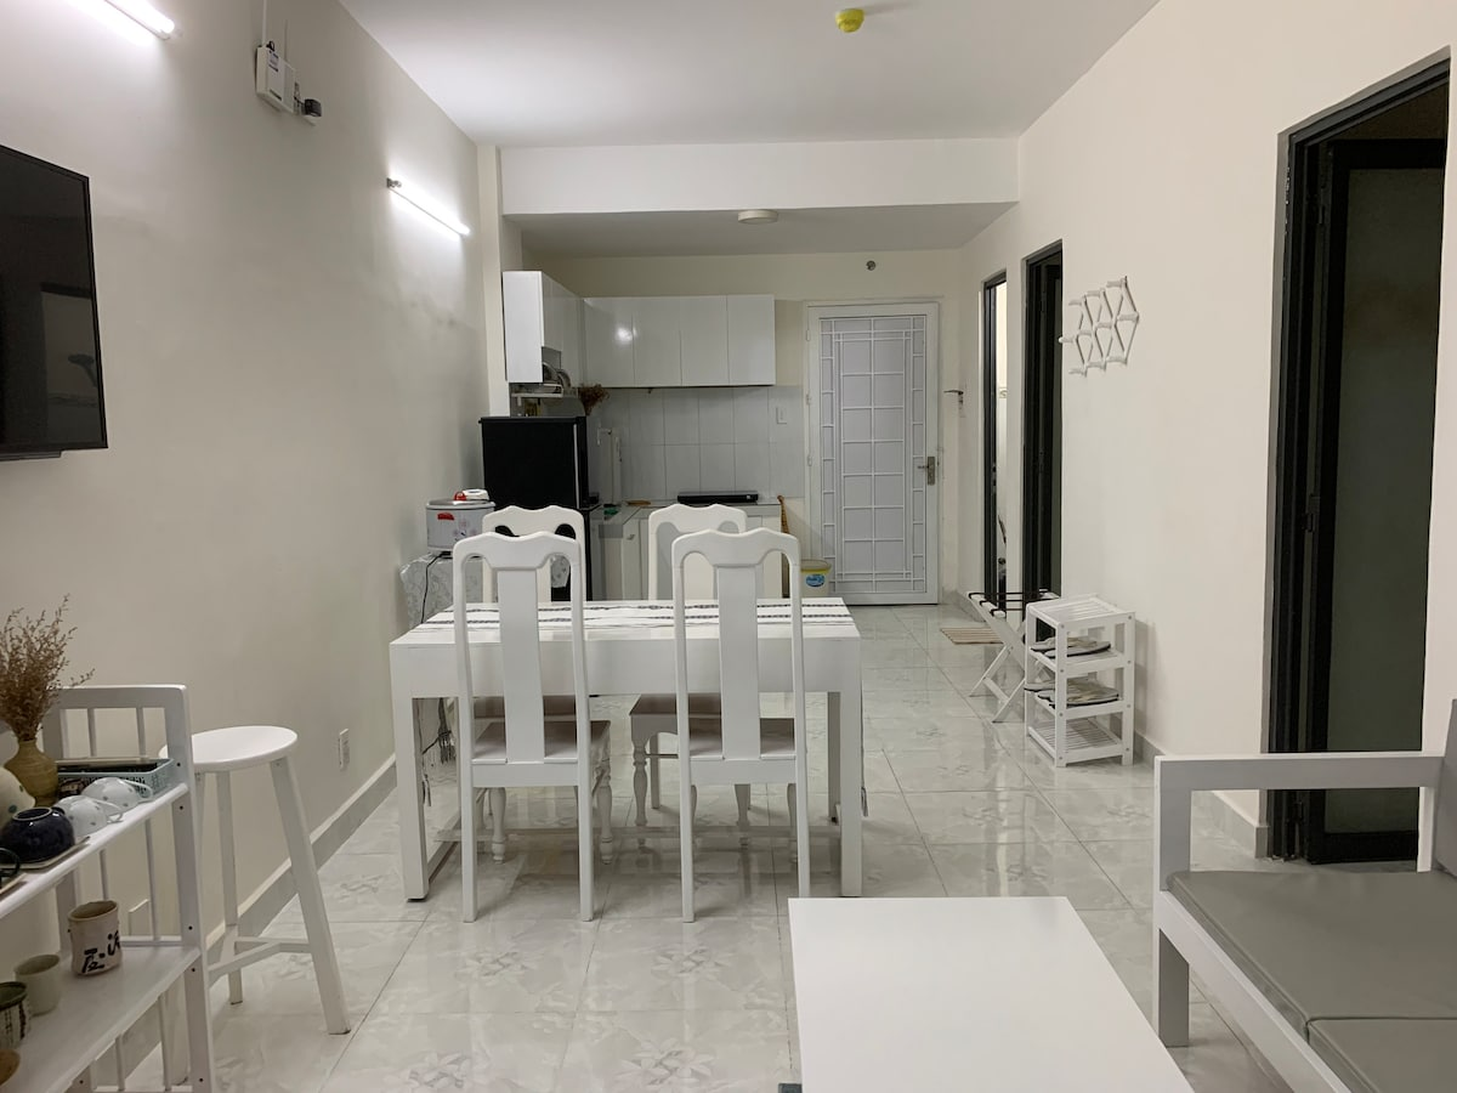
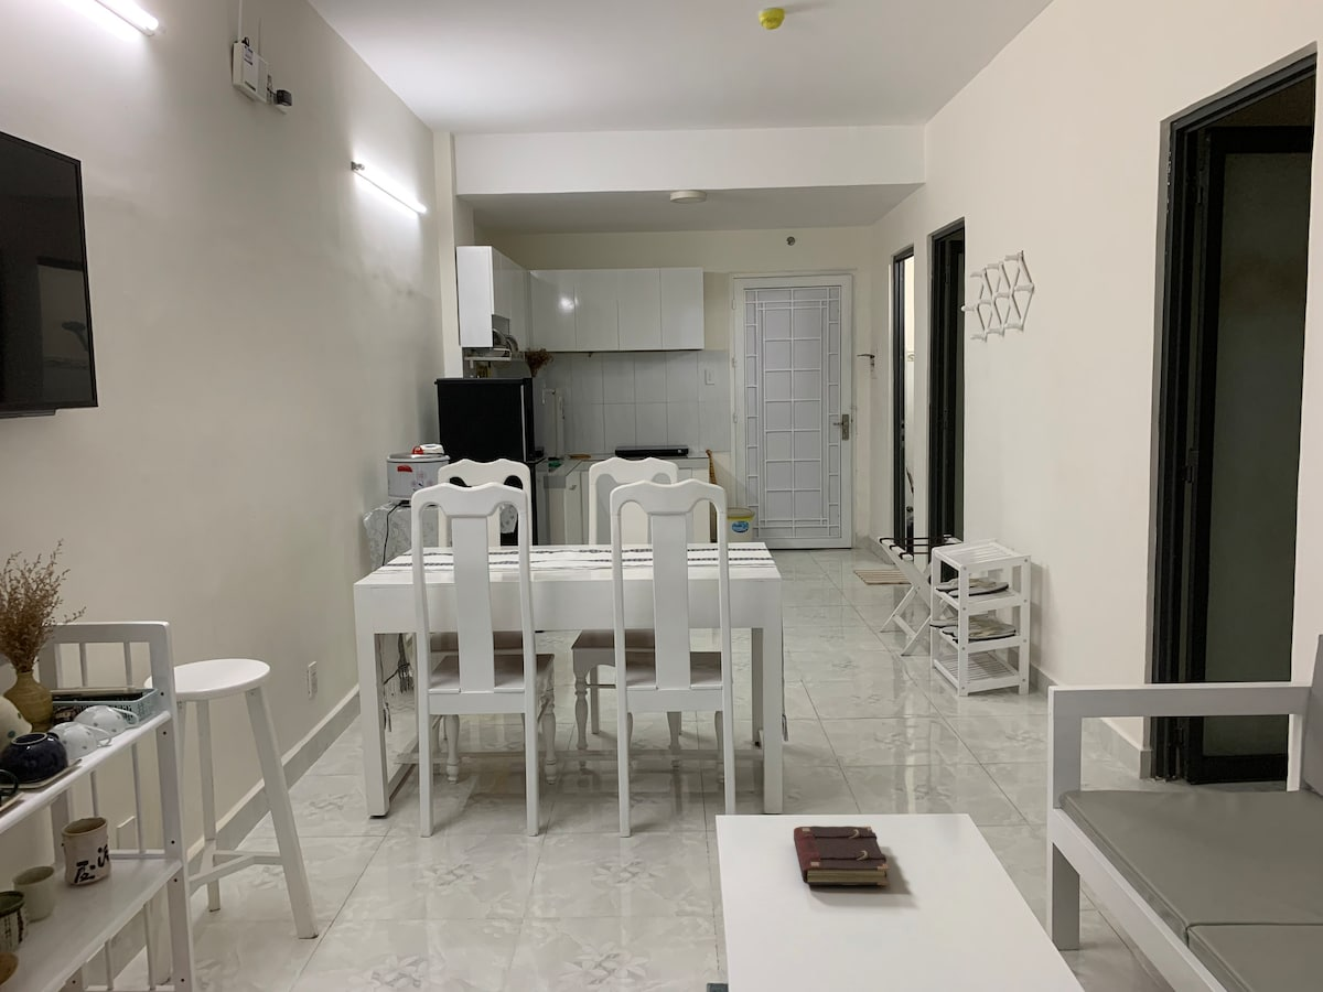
+ book [793,824,890,886]
